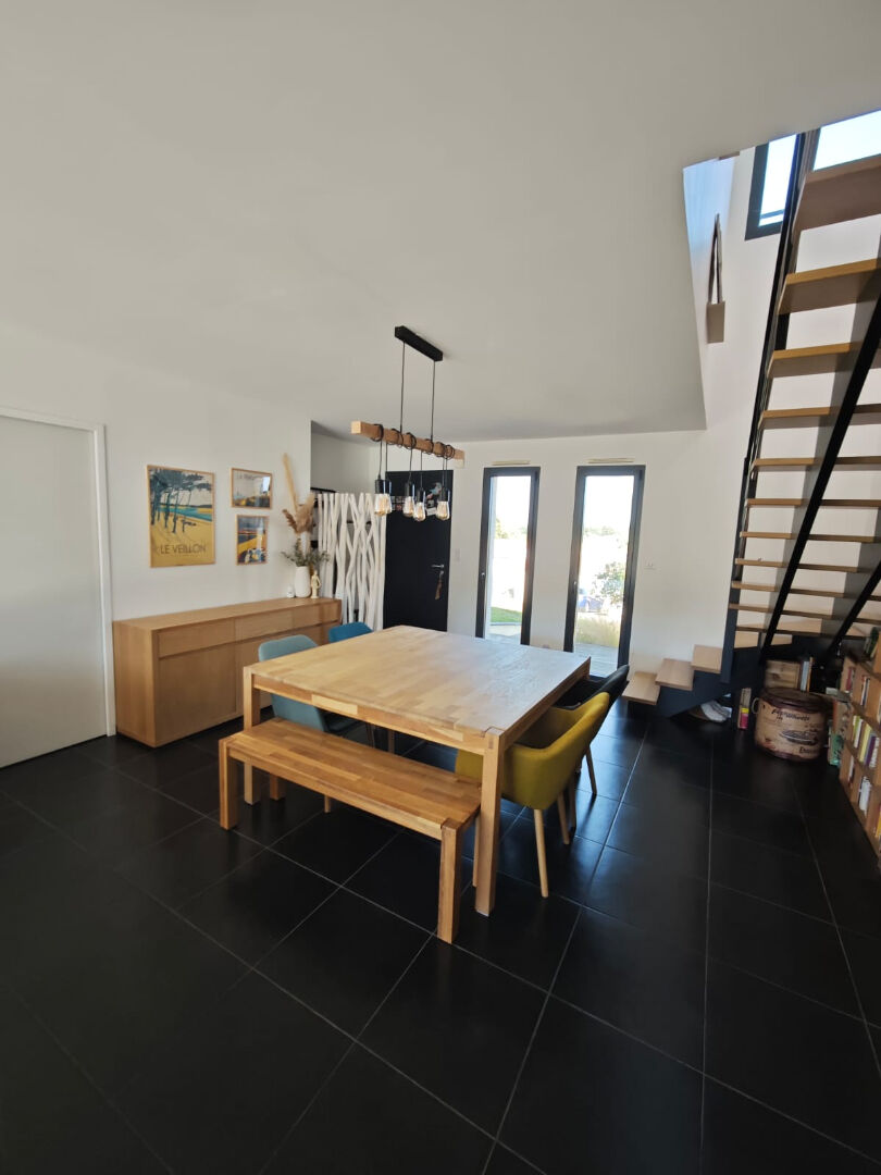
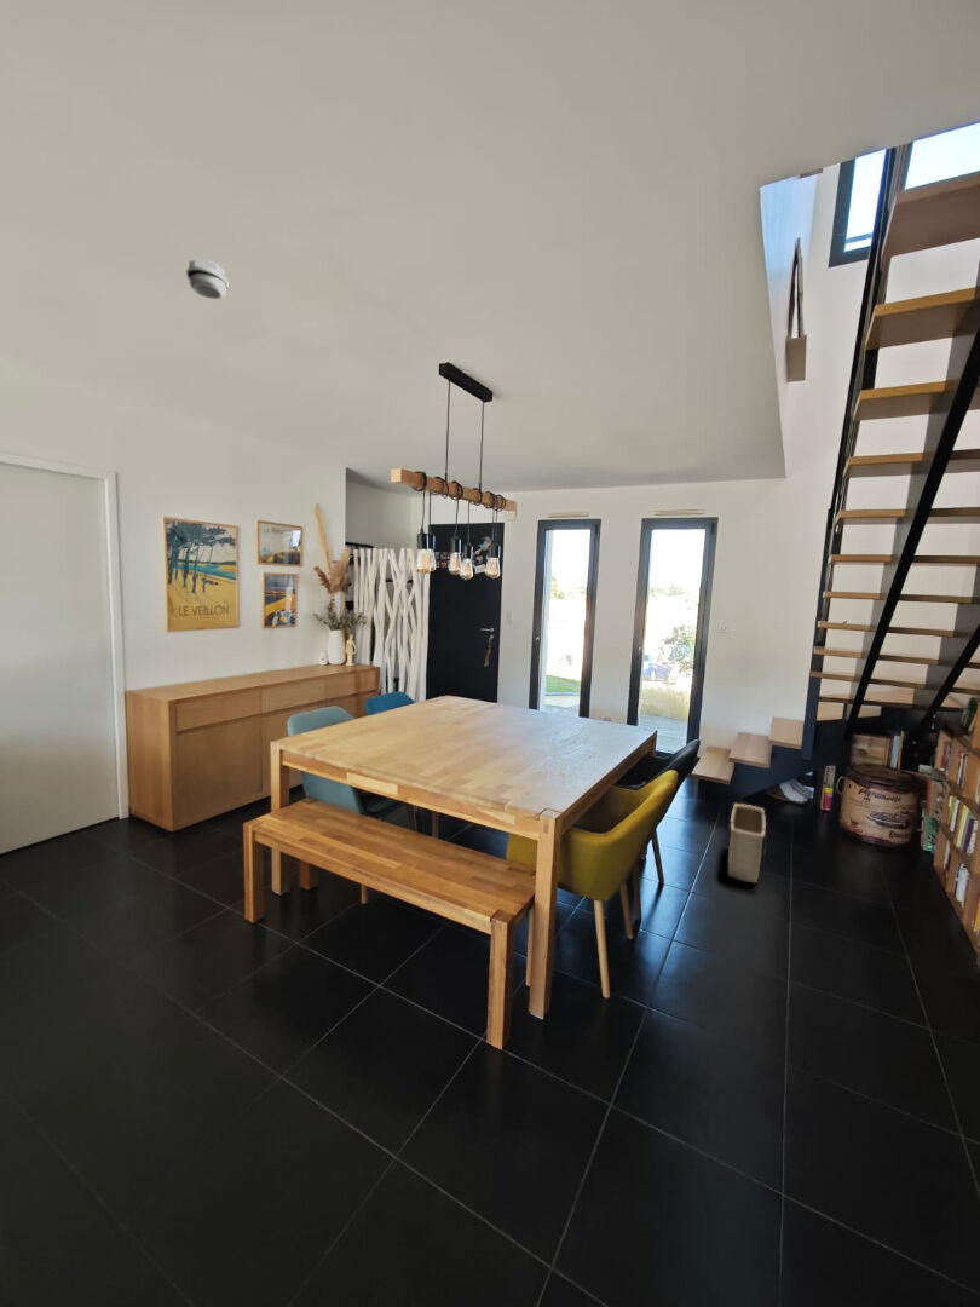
+ smoke detector [185,259,229,300]
+ basket [725,802,767,885]
